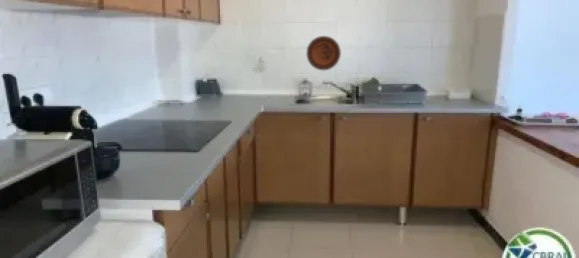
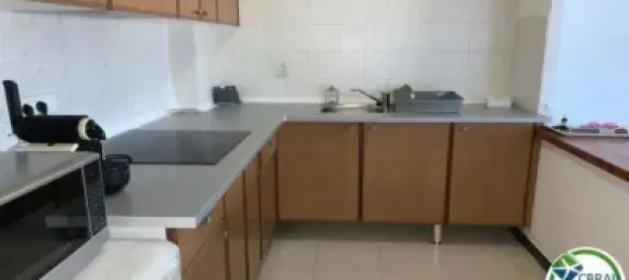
- decorative plate [305,35,342,71]
